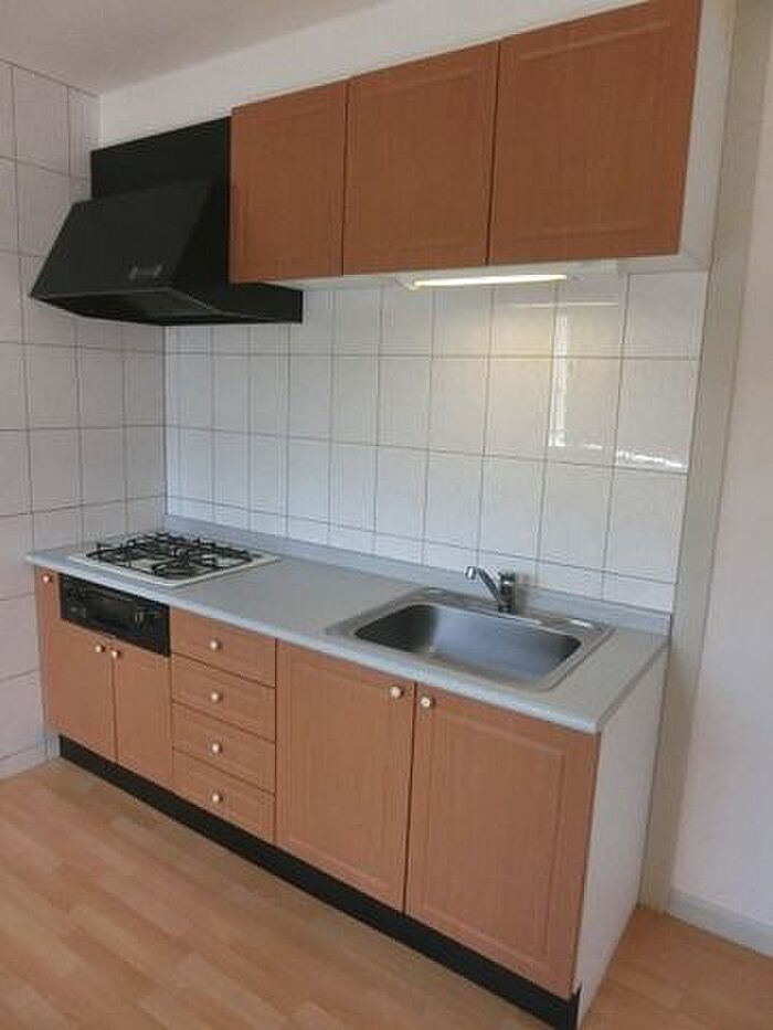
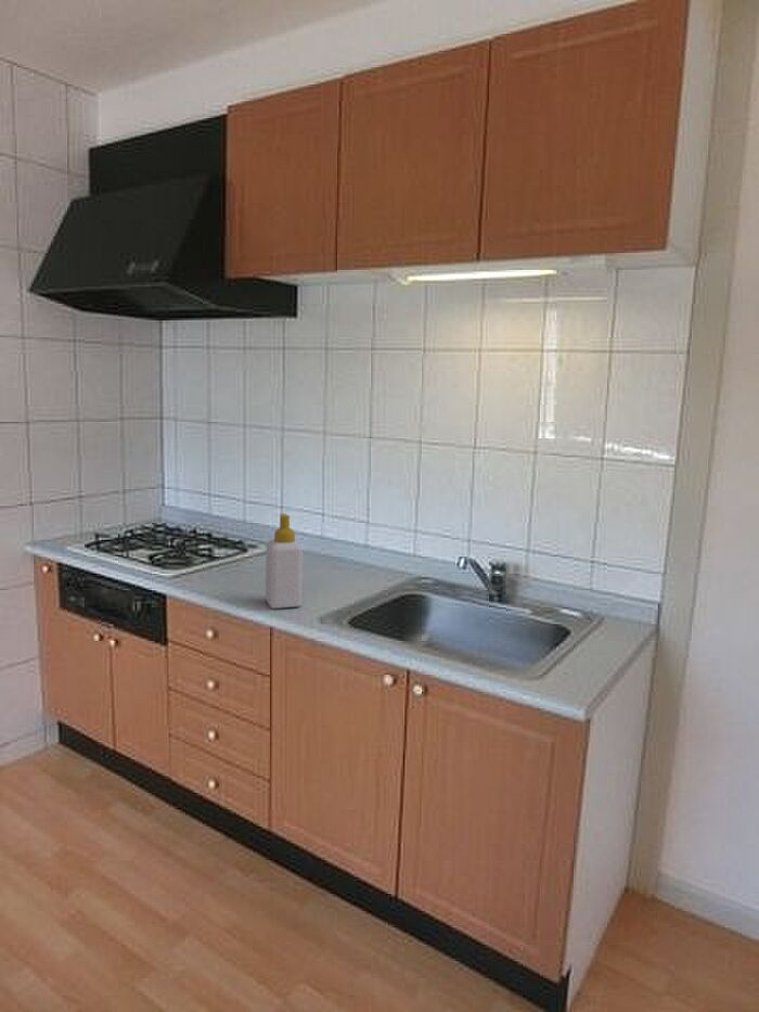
+ soap bottle [265,513,304,610]
